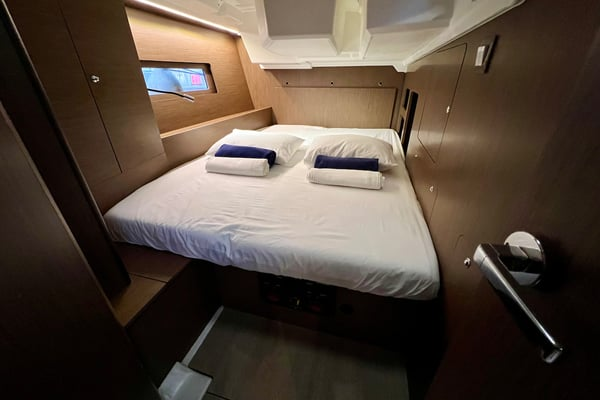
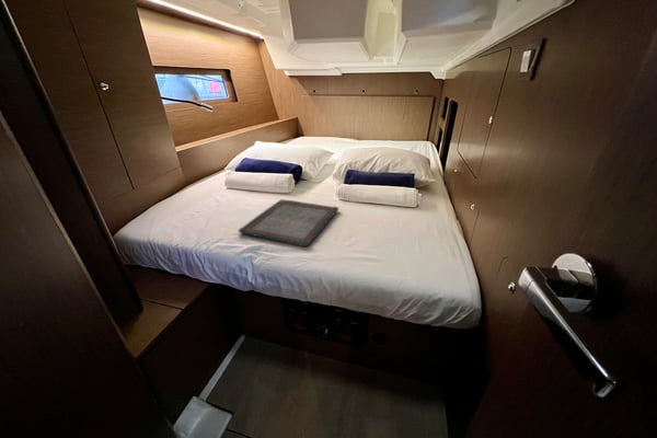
+ serving tray [238,198,339,247]
